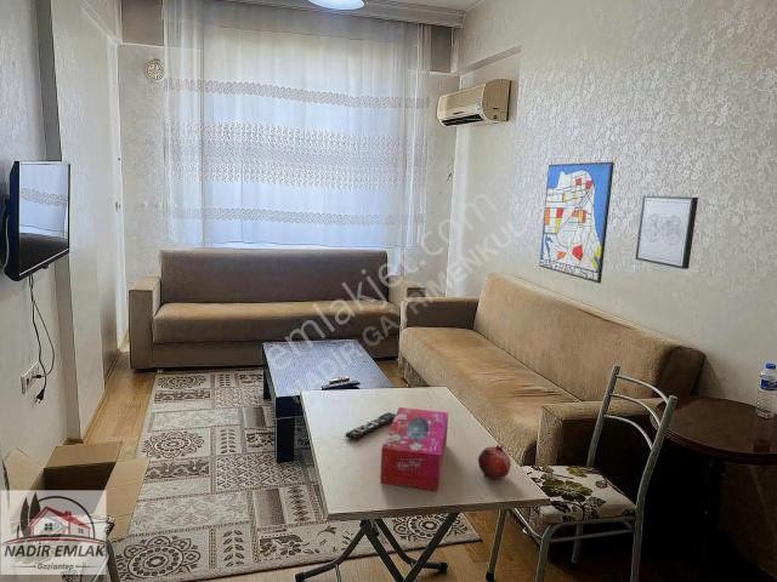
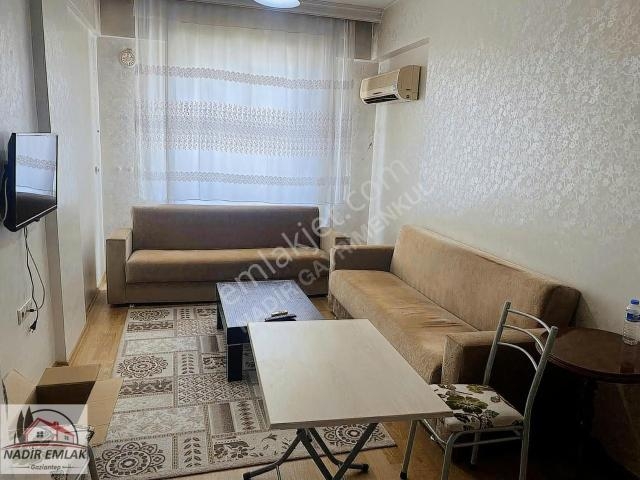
- fruit [477,441,512,480]
- wall art [539,161,616,285]
- tissue box [379,406,449,492]
- wall art [634,194,699,270]
- remote control [345,411,396,441]
